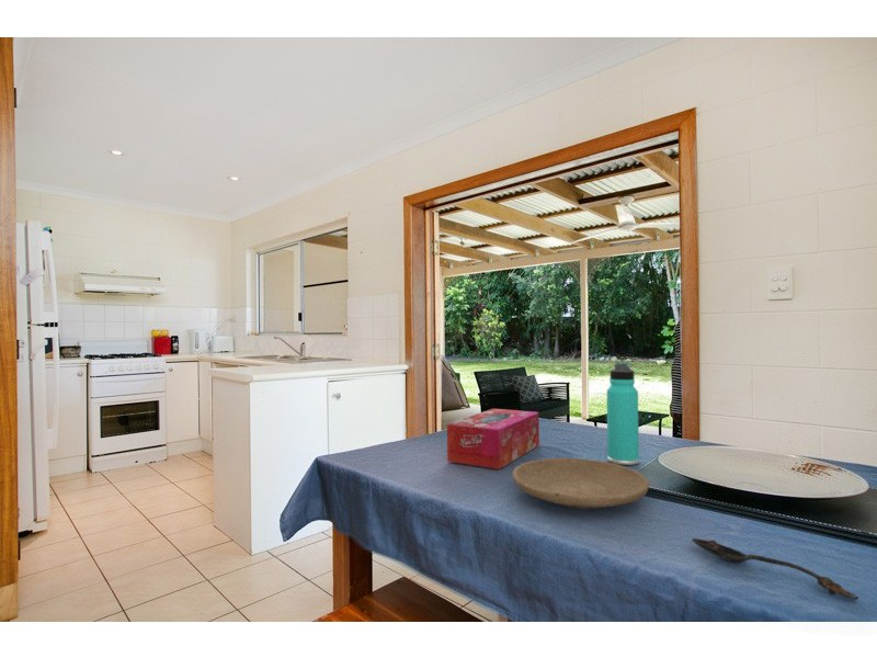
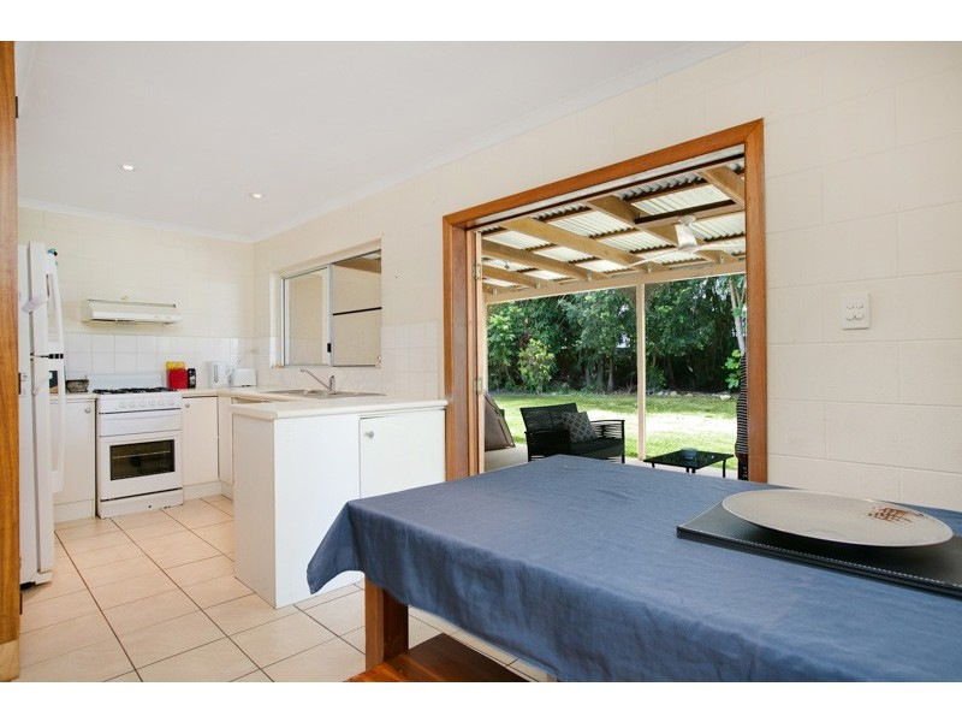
- thermos bottle [606,361,640,466]
- tissue box [446,408,540,470]
- spoon [691,537,859,601]
- plate [512,457,650,510]
